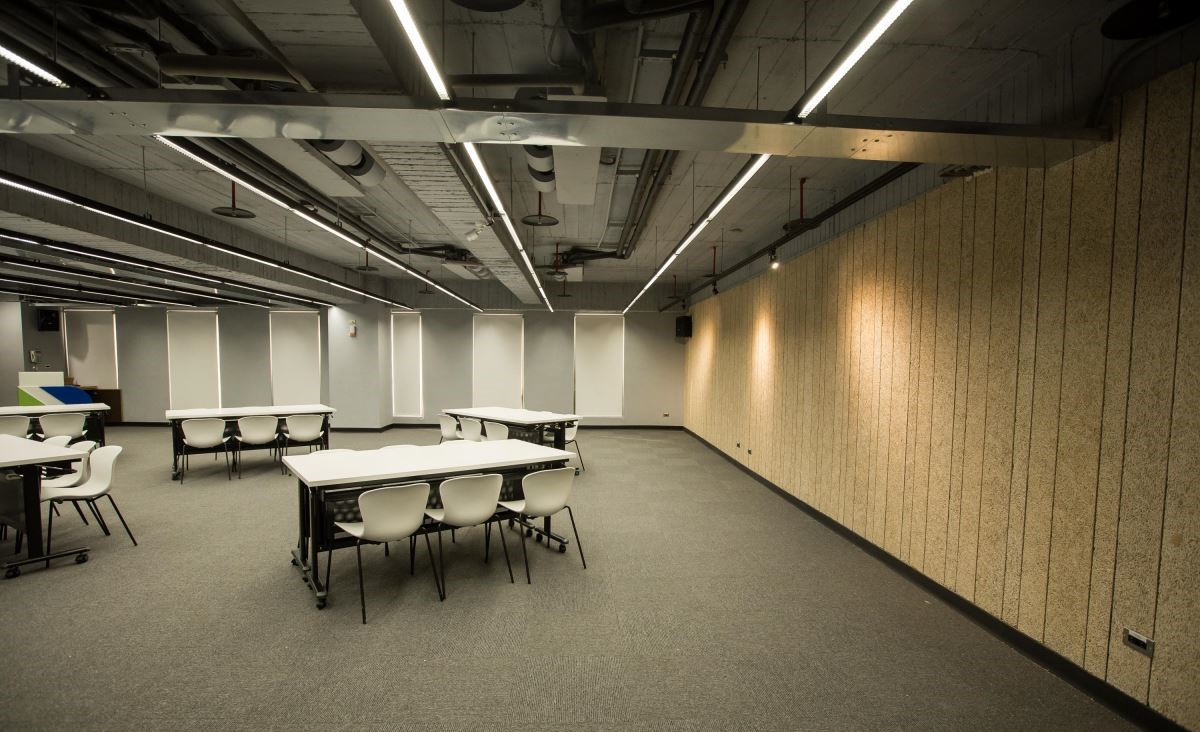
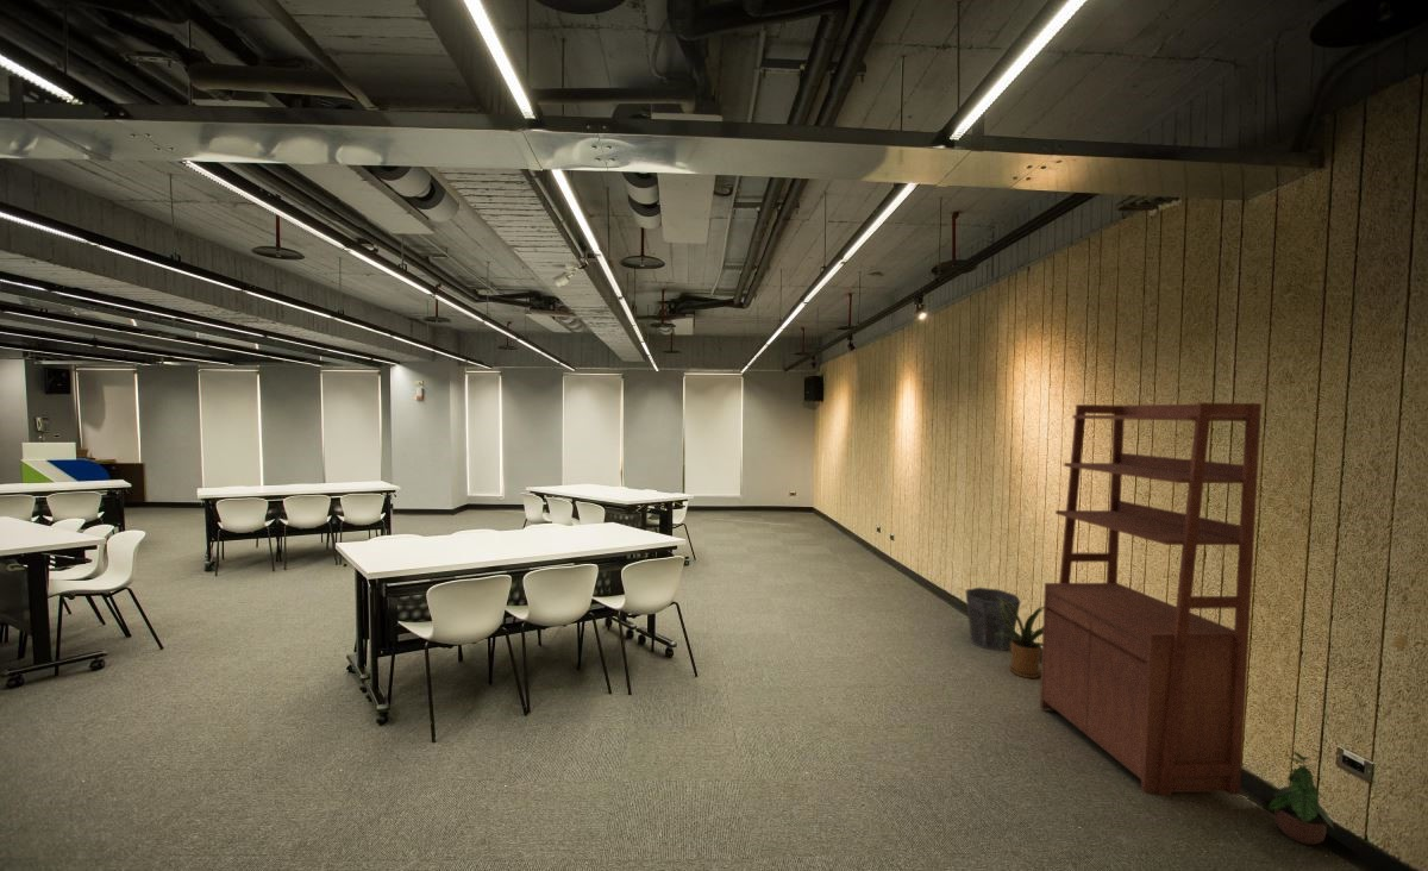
+ house plant [995,597,1044,679]
+ potted plant [1266,750,1336,846]
+ waste bin [964,587,1021,652]
+ bookshelf [1039,401,1263,796]
